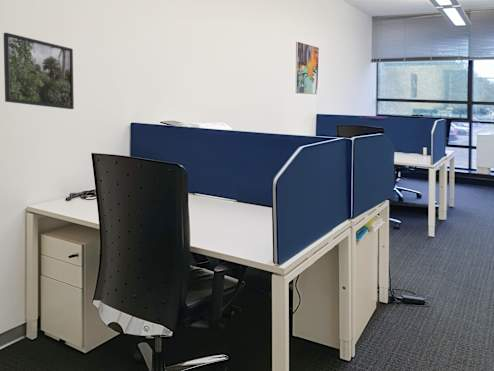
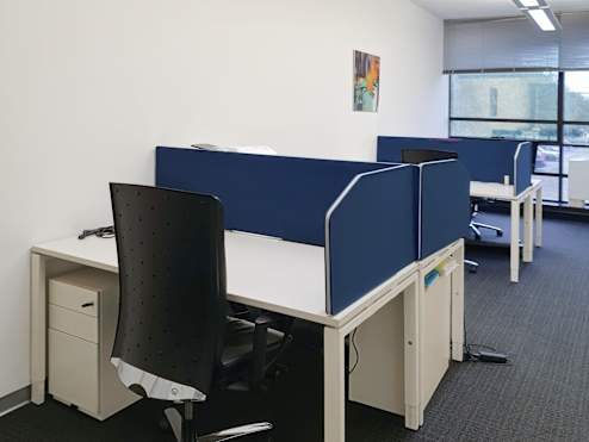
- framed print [3,32,75,110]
